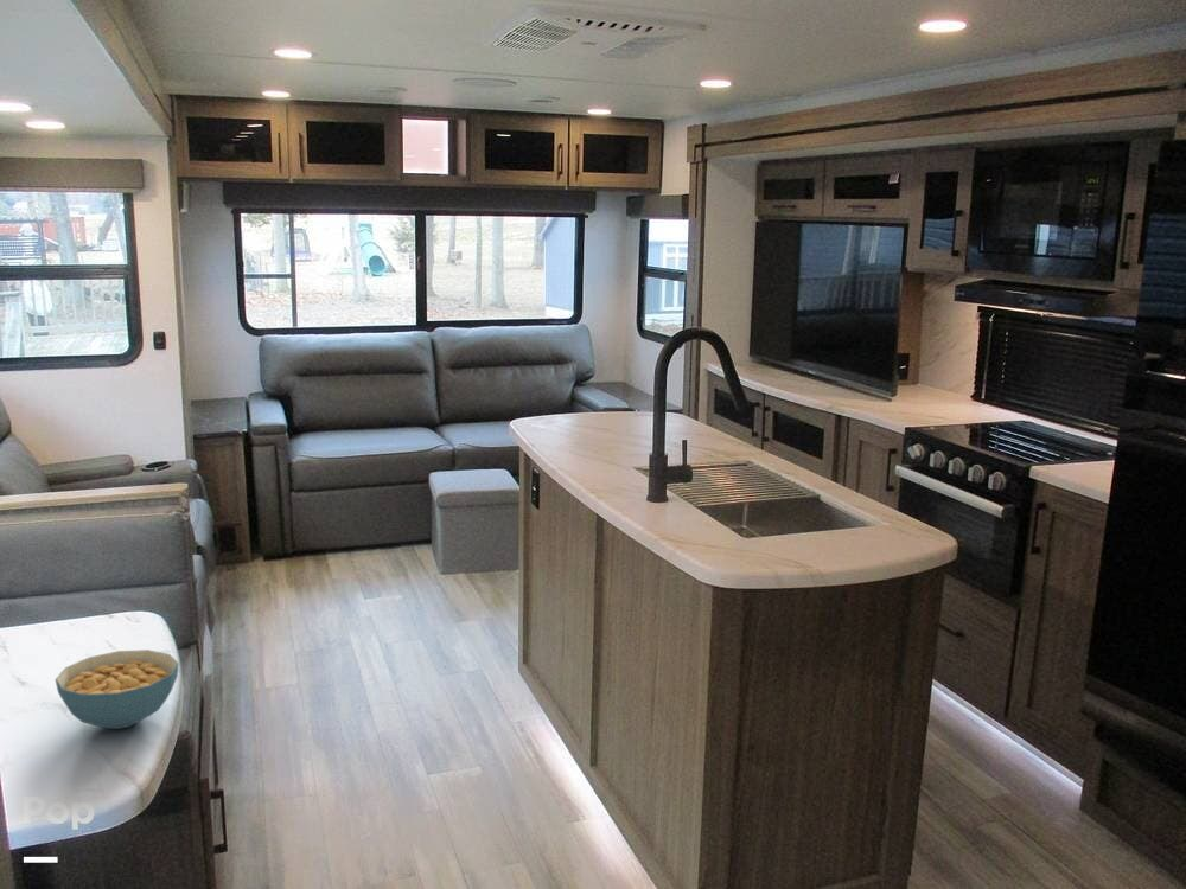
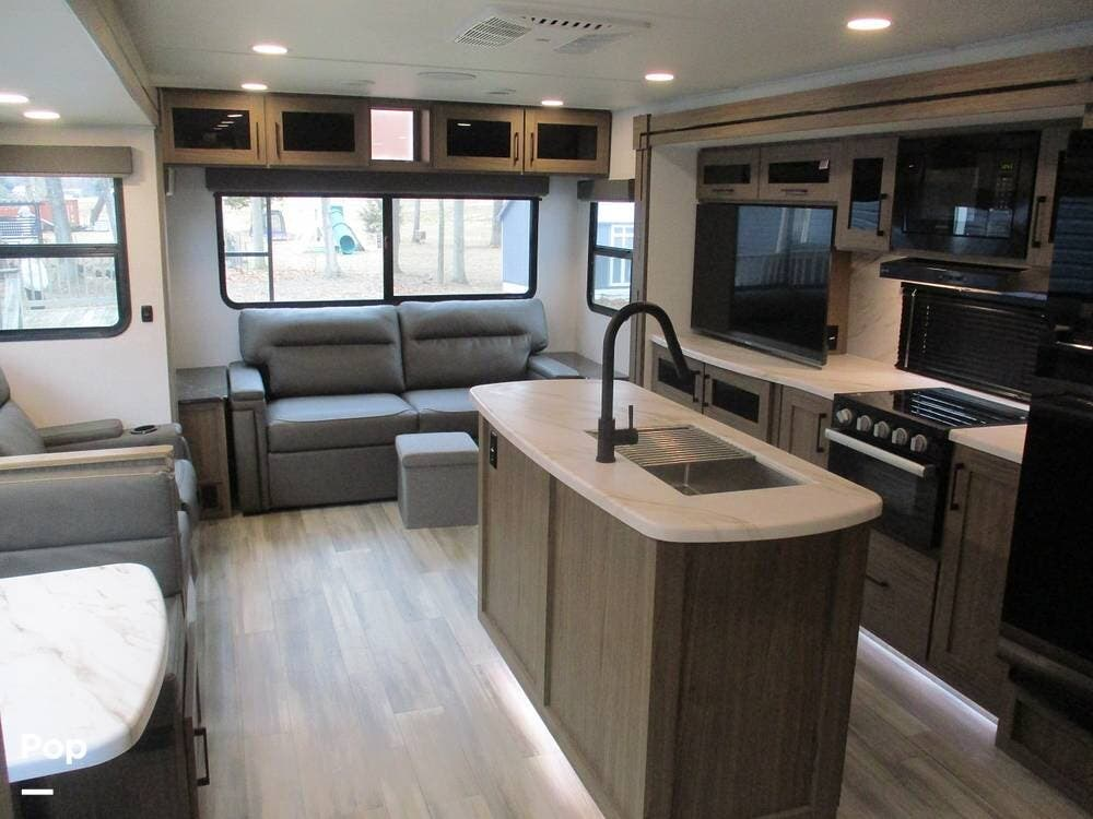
- cereal bowl [53,648,180,730]
